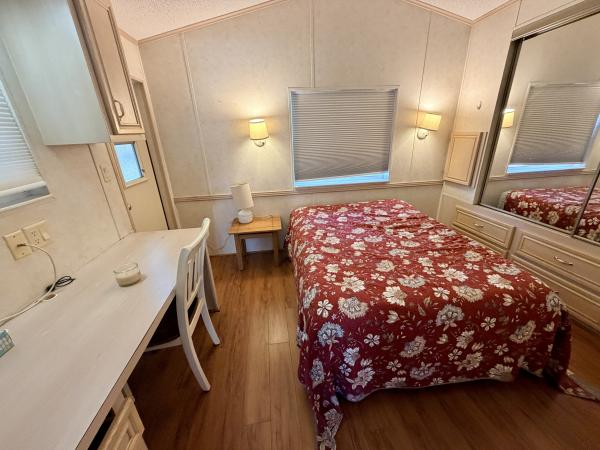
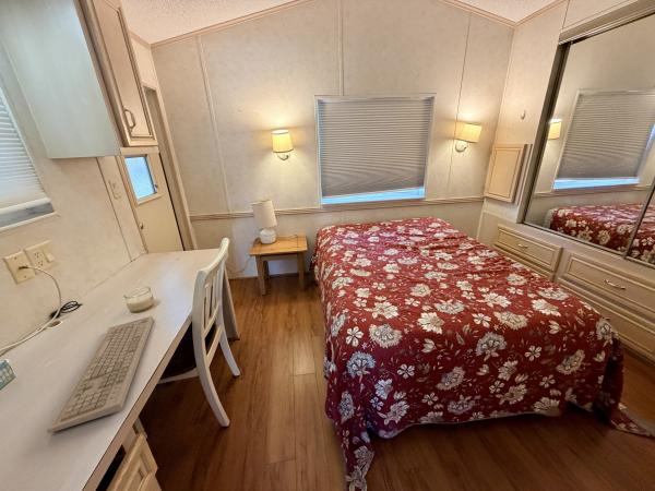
+ keyboard [46,315,155,434]
